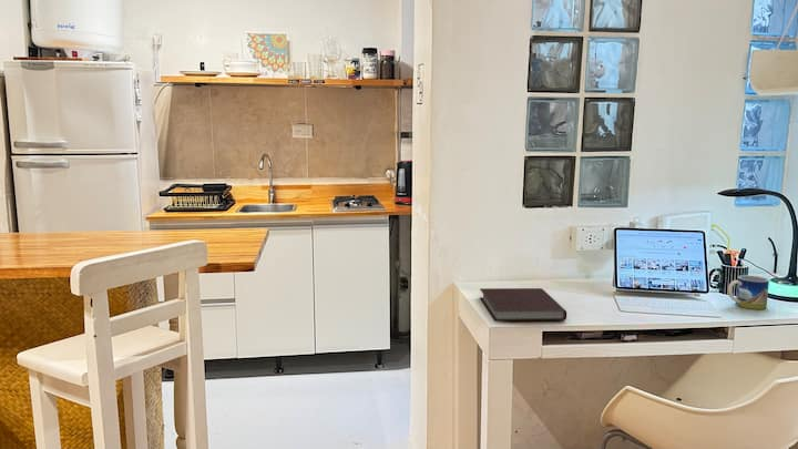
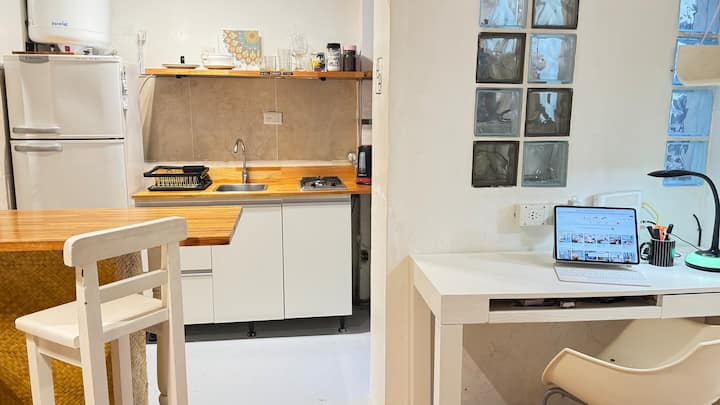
- notebook [479,287,567,323]
- mug [727,274,770,310]
